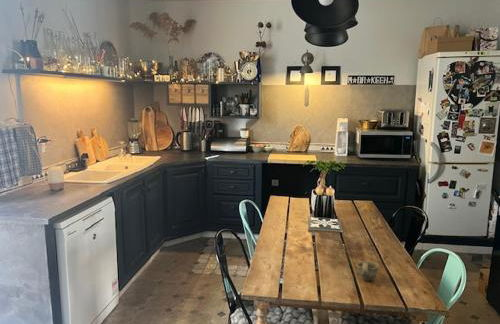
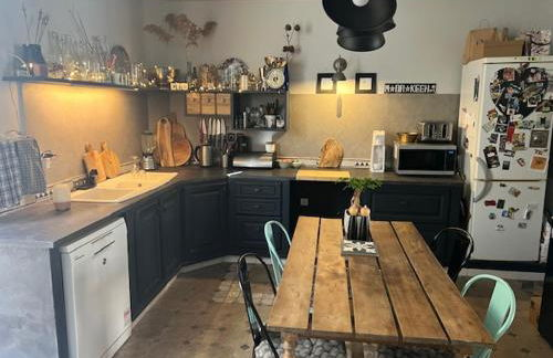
- cup [356,260,380,282]
